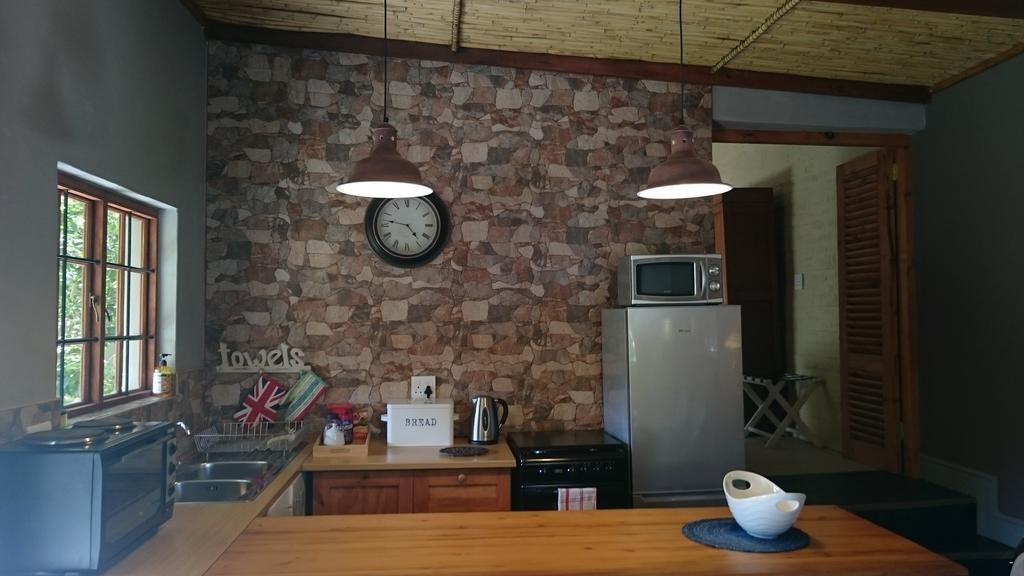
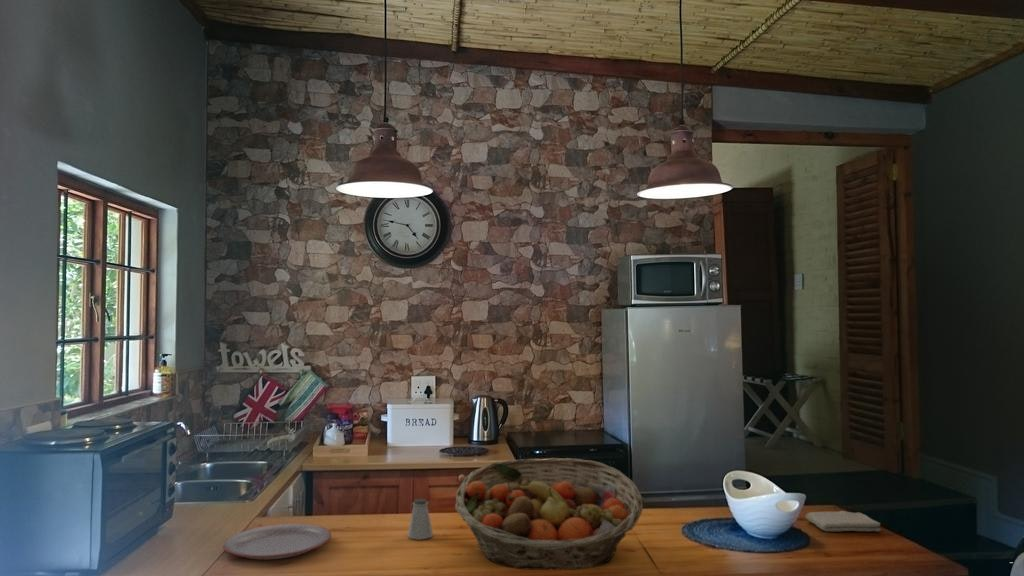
+ washcloth [805,510,882,533]
+ saltshaker [407,498,434,541]
+ fruit basket [454,457,644,571]
+ plate [222,522,332,561]
